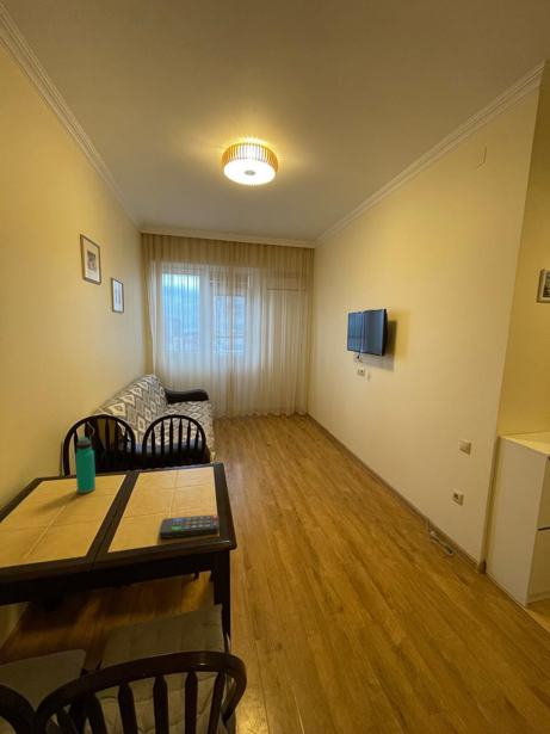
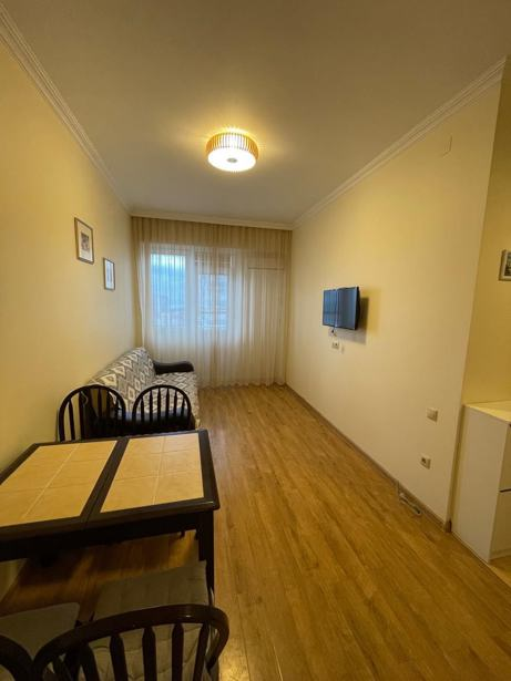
- water bottle [74,436,97,494]
- remote control [157,513,221,539]
